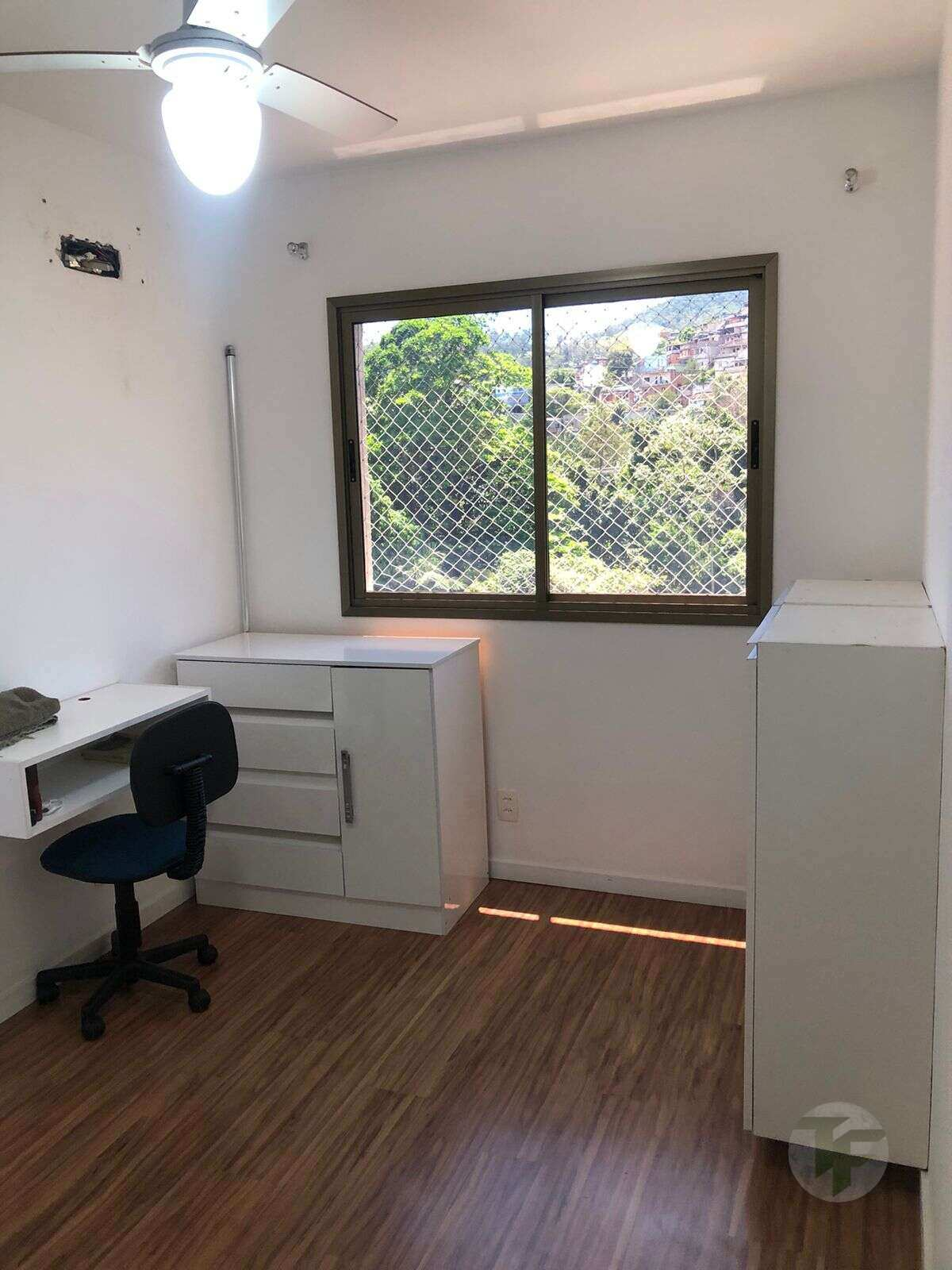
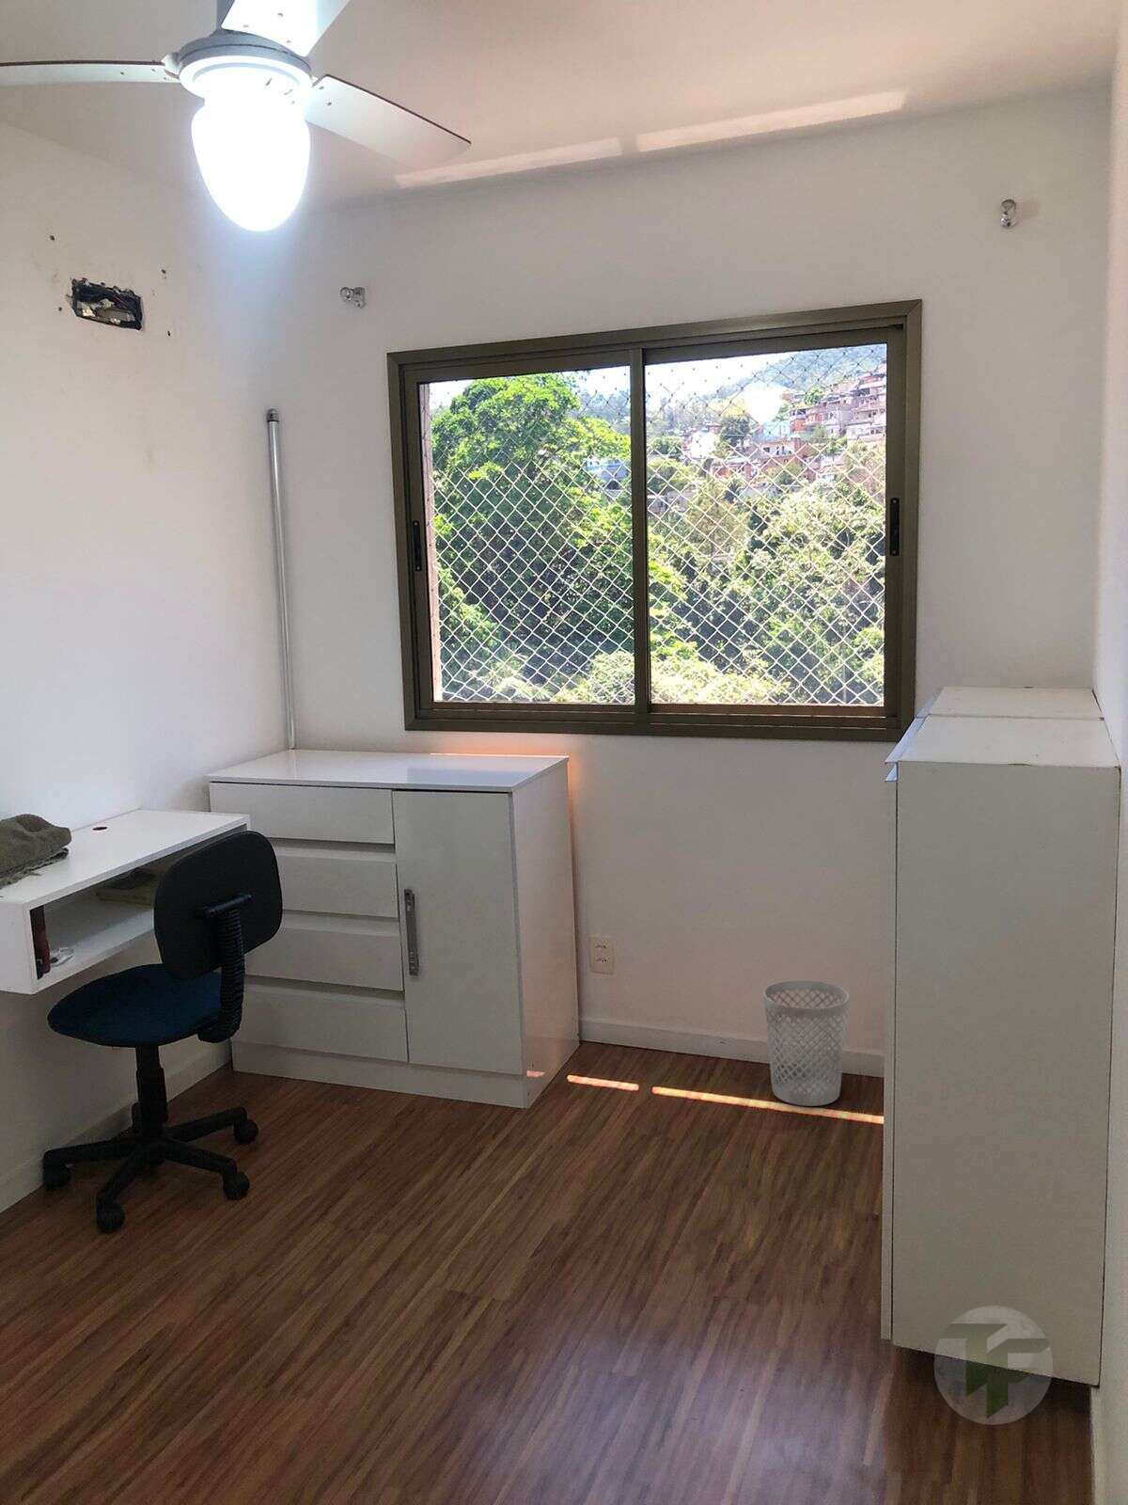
+ wastebasket [762,979,850,1107]
